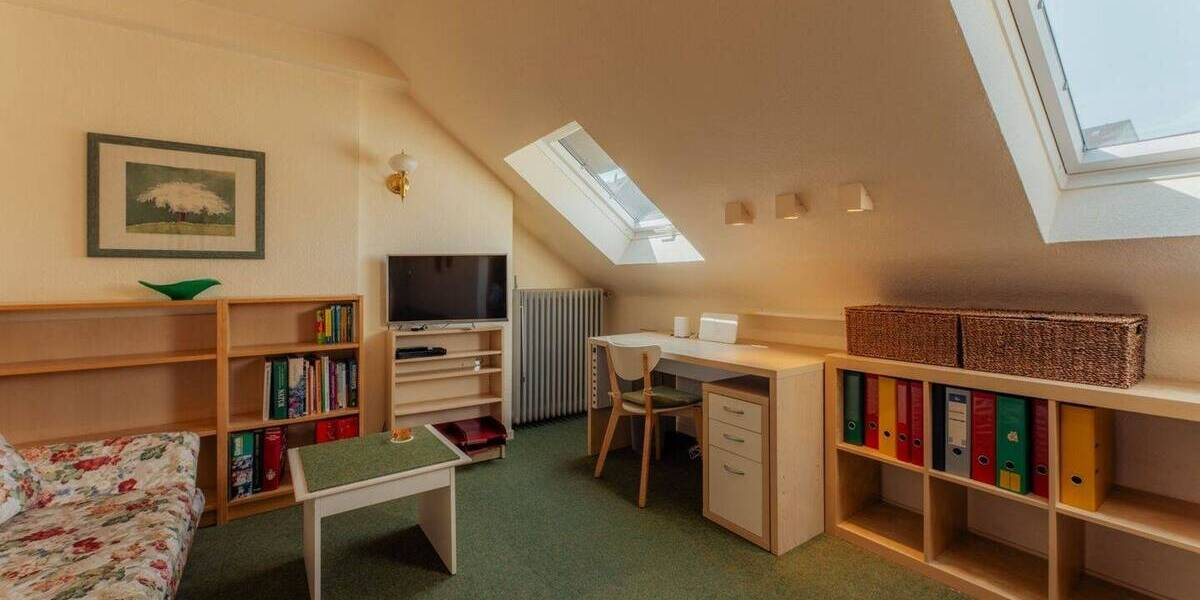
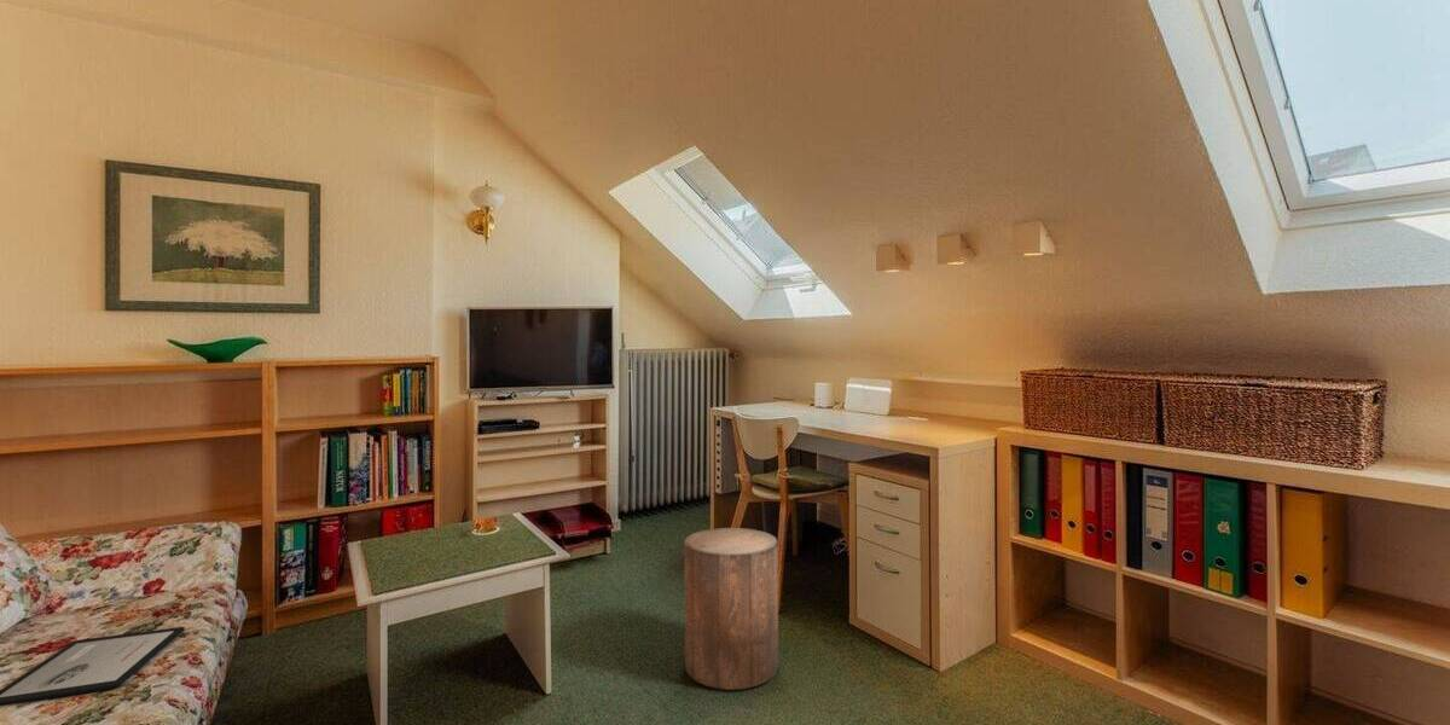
+ tablet [0,626,186,707]
+ stool [684,527,779,691]
